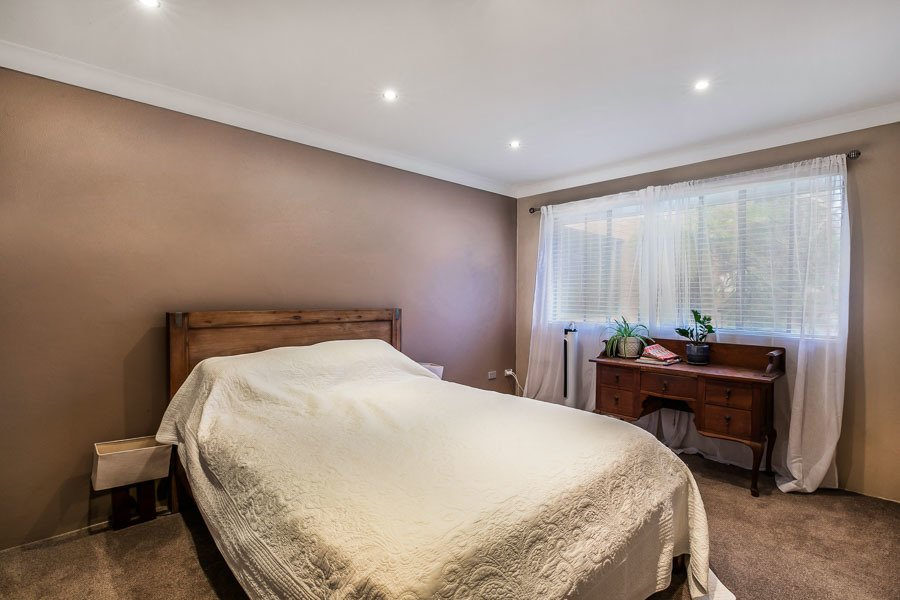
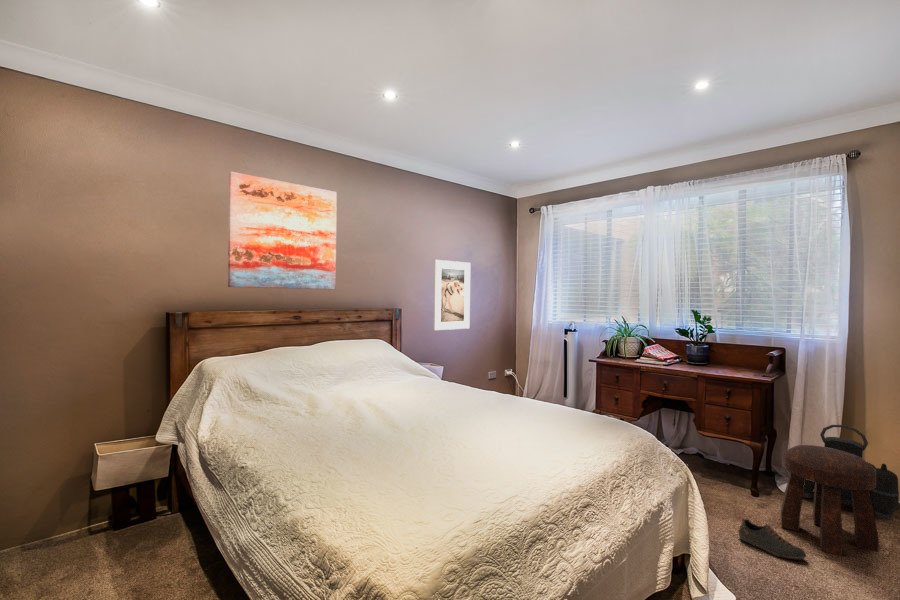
+ wall art [227,171,338,290]
+ stool [780,444,880,557]
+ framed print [432,259,471,331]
+ shoe [738,518,807,560]
+ backpack [803,424,900,521]
